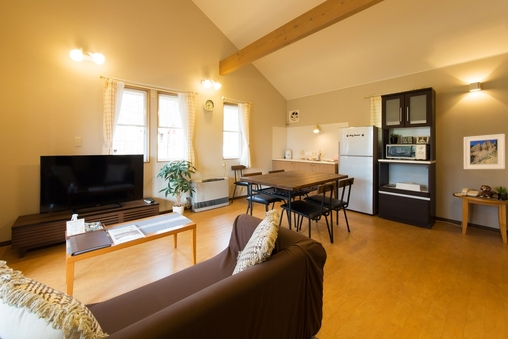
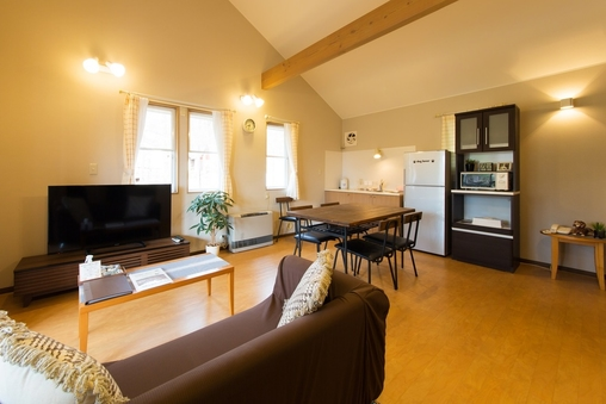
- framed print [463,133,506,170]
